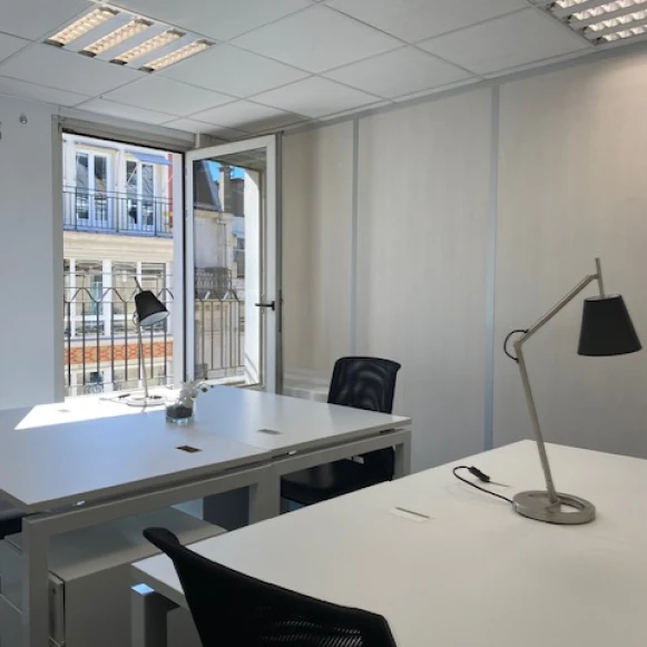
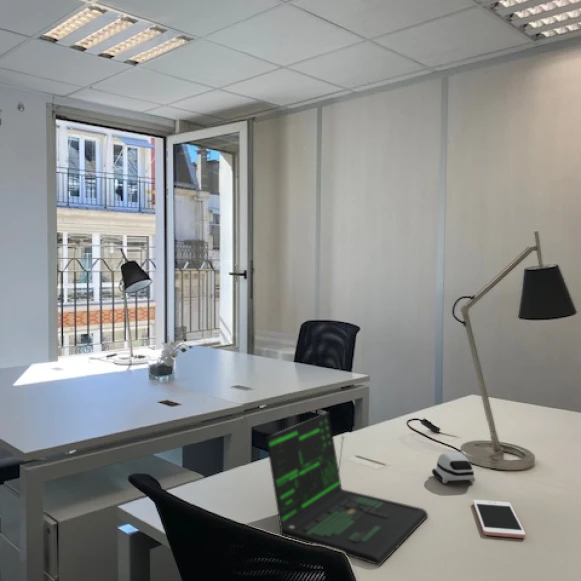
+ cell phone [472,499,526,539]
+ laptop [265,411,429,566]
+ computer mouse [431,451,476,485]
